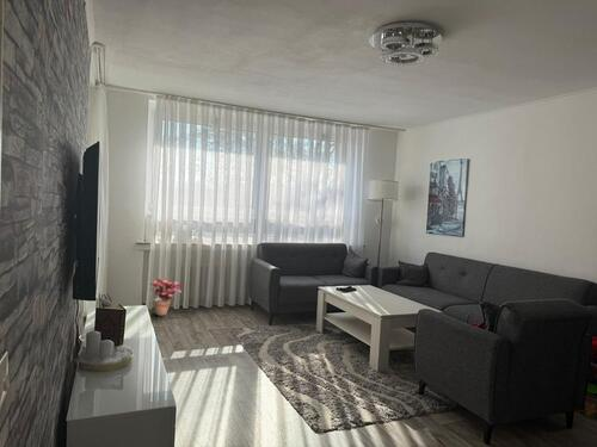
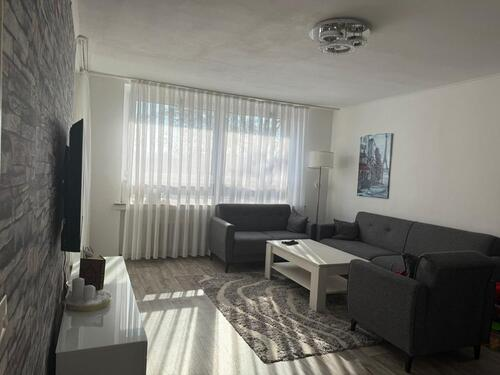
- potted plant [149,277,183,317]
